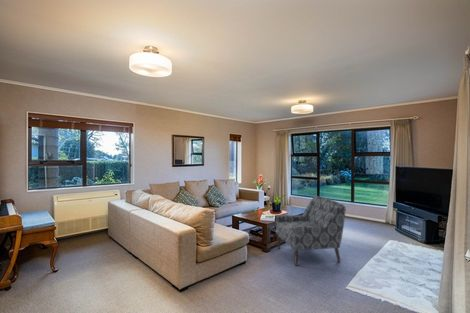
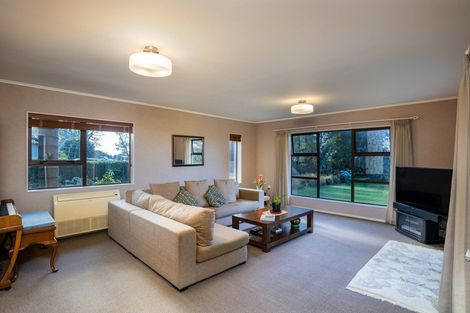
- chair [275,195,347,267]
